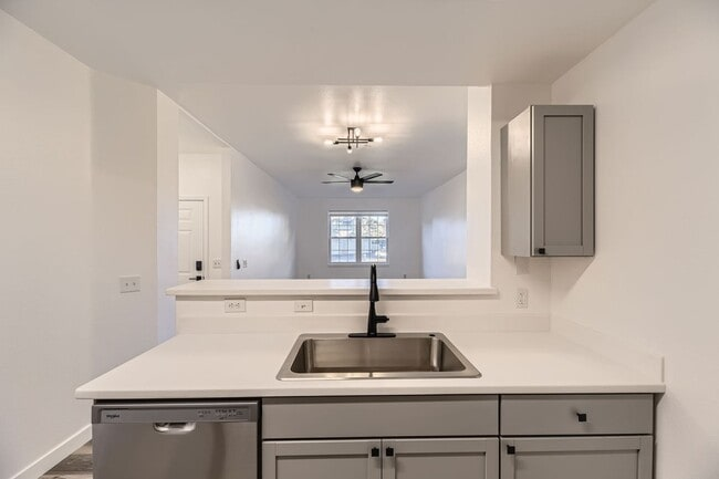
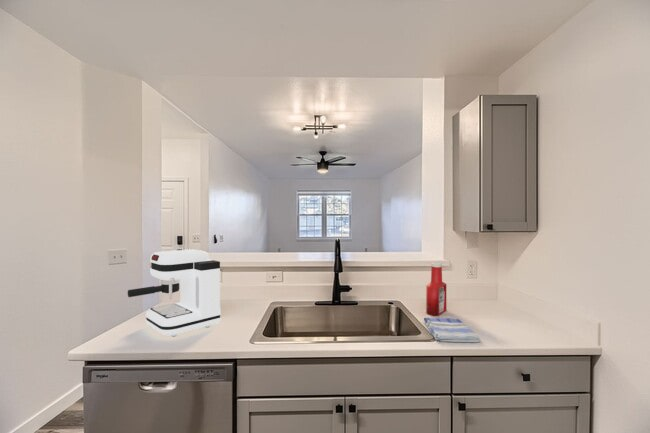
+ dish towel [423,317,481,343]
+ coffee maker [127,248,221,337]
+ soap bottle [425,262,447,317]
